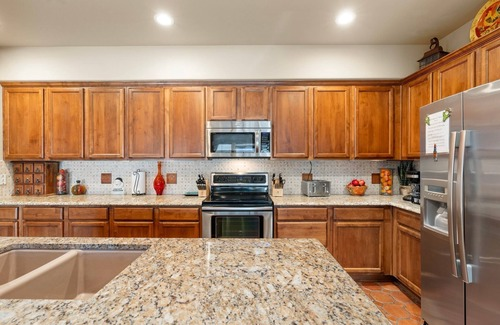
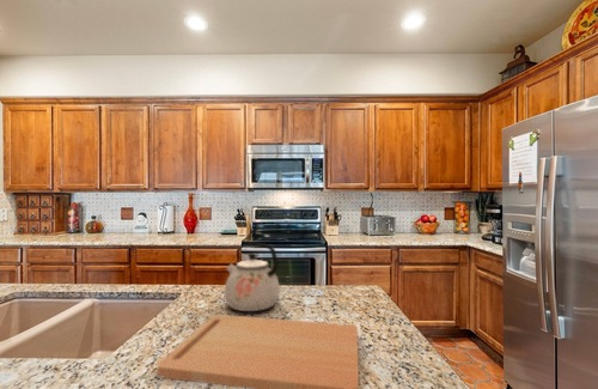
+ kettle [224,239,281,312]
+ cutting board [157,314,360,389]
